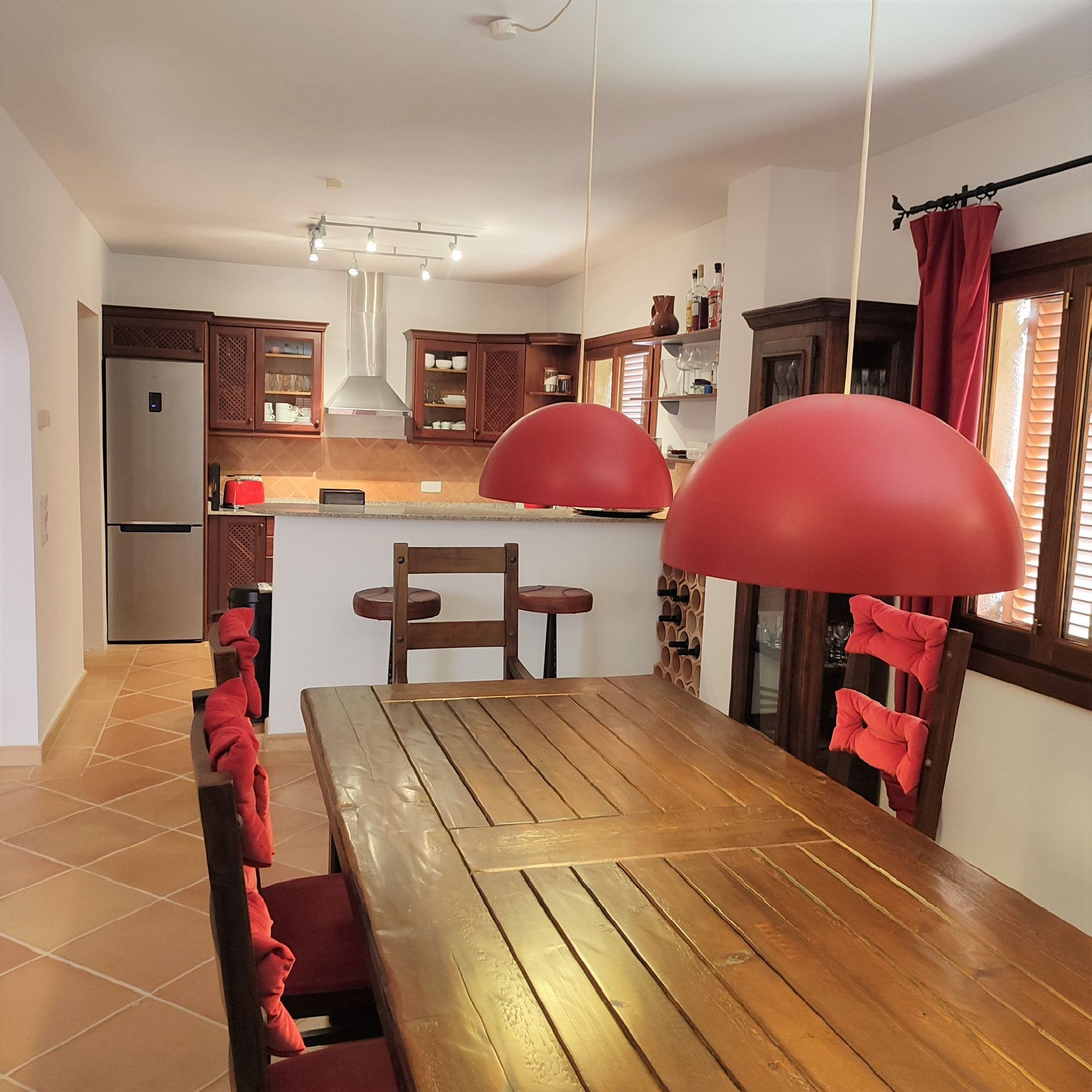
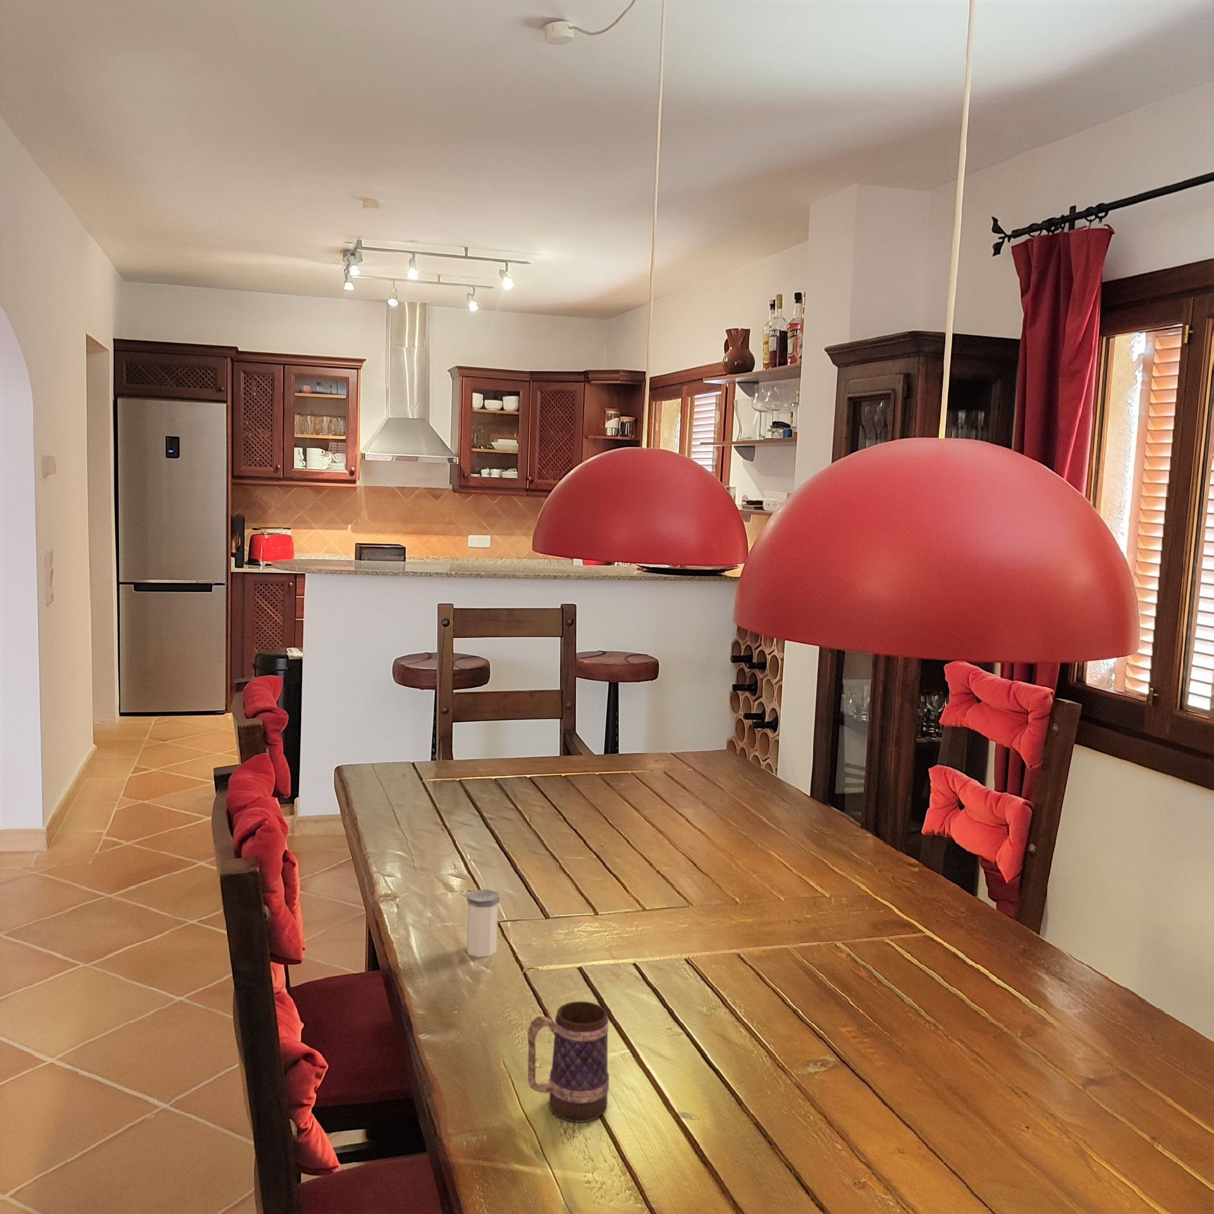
+ salt shaker [466,889,500,958]
+ mug [527,1001,609,1123]
